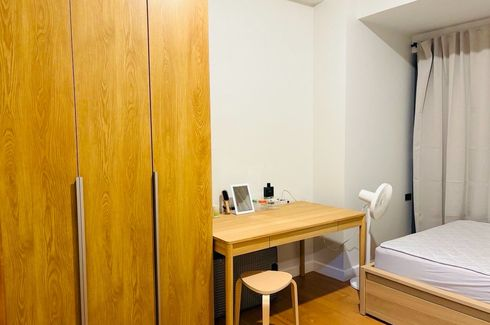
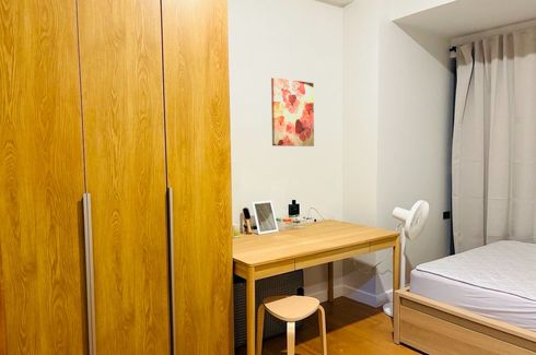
+ wall art [270,76,315,147]
